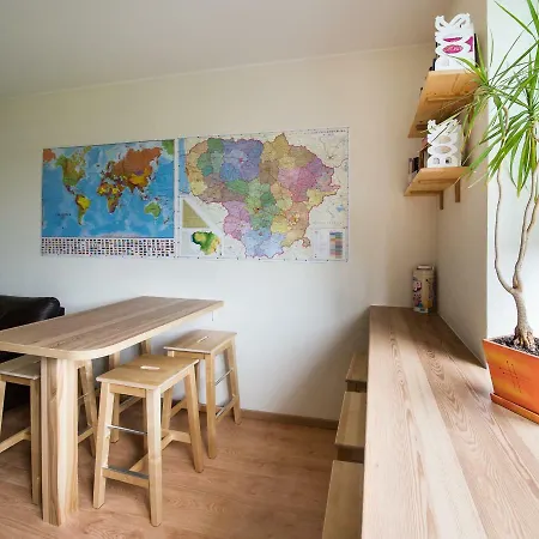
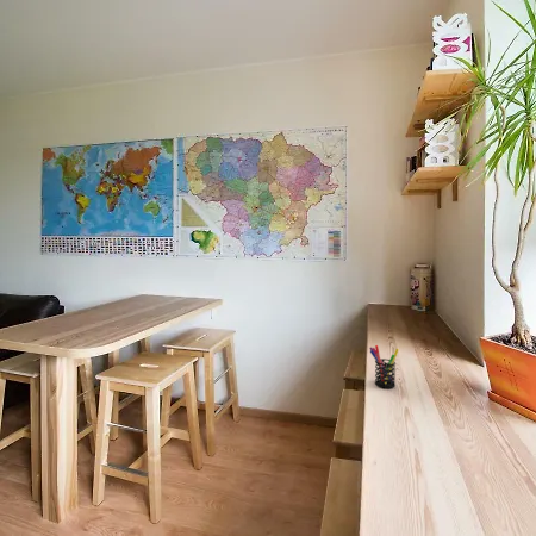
+ pen holder [368,344,400,389]
